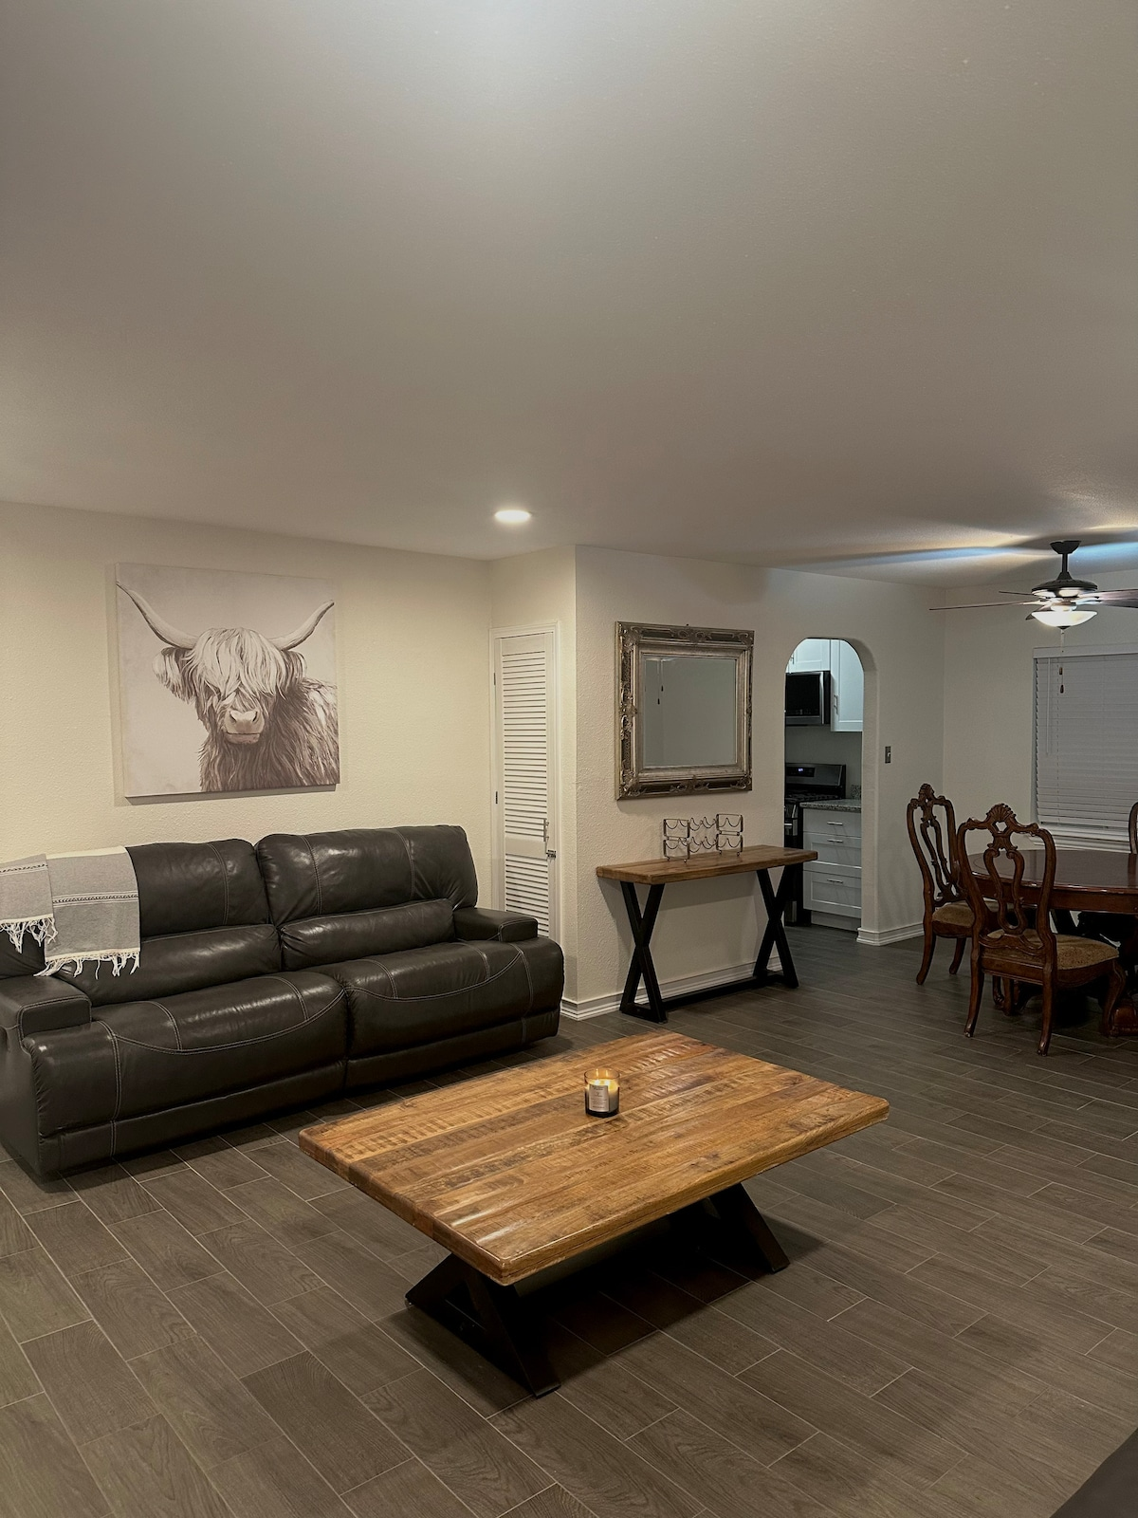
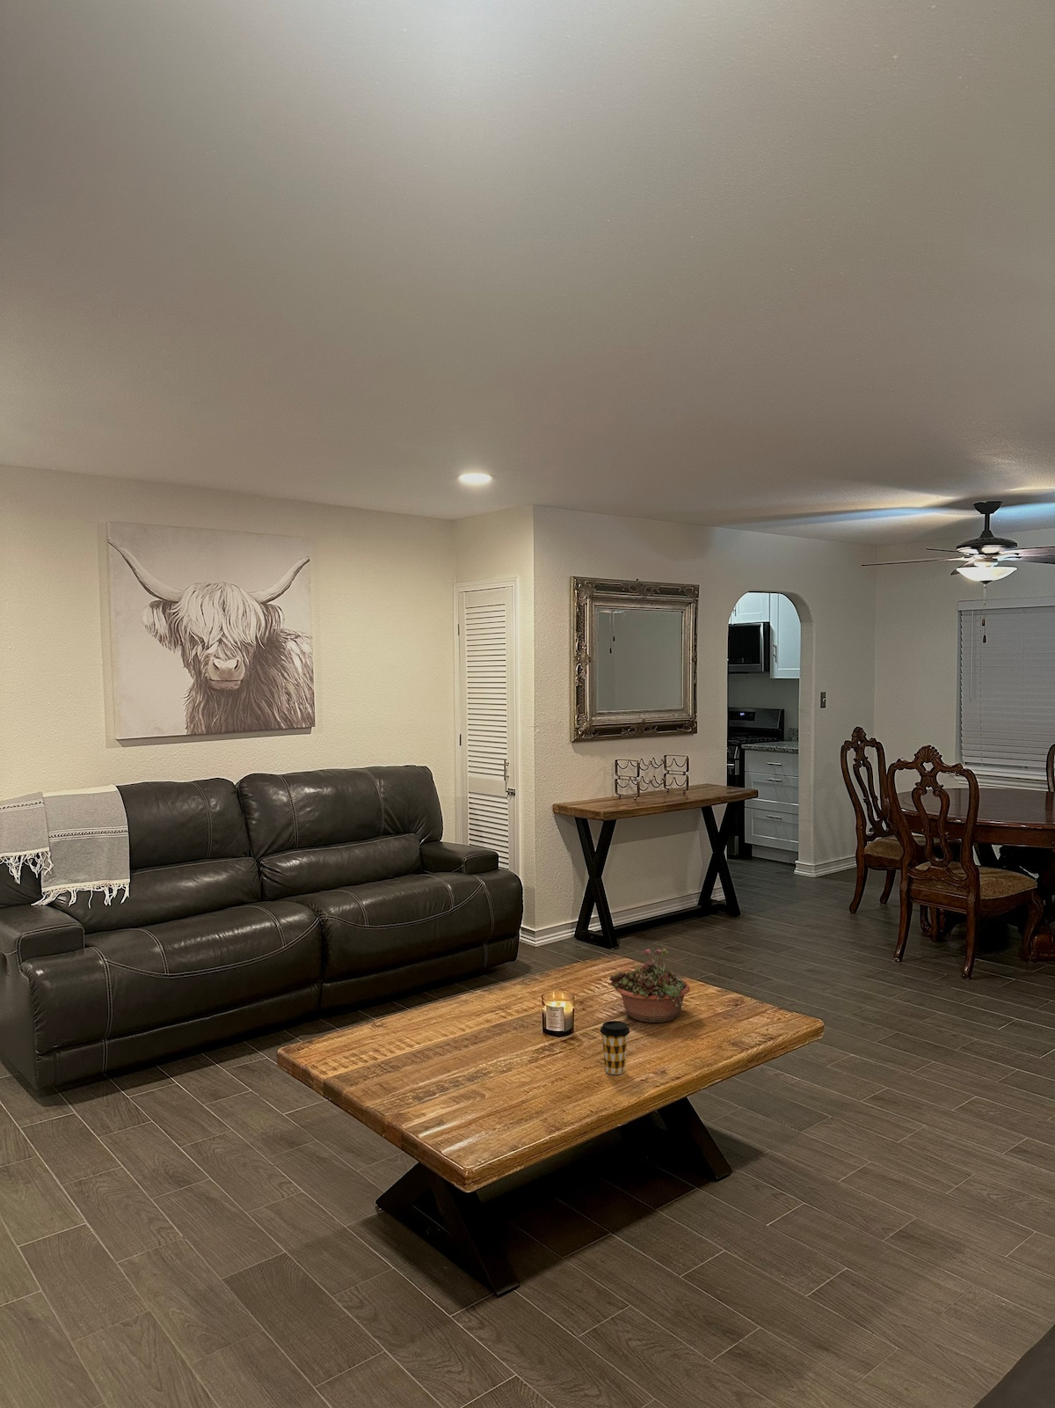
+ succulent planter [608,948,692,1023]
+ coffee cup [600,1020,631,1075]
